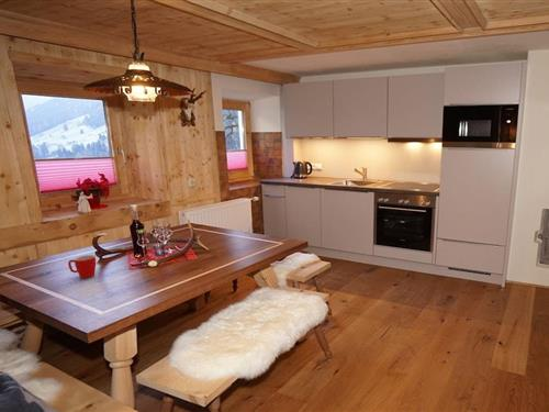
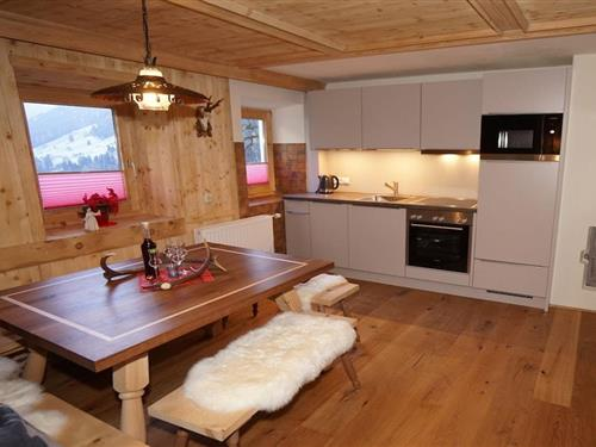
- mug [67,254,97,279]
